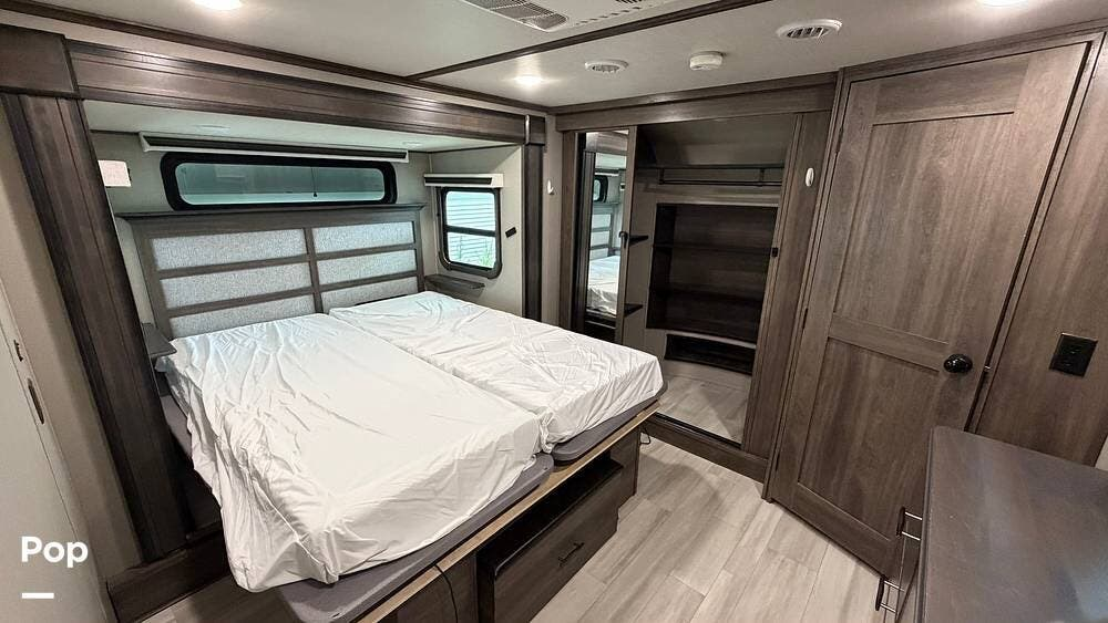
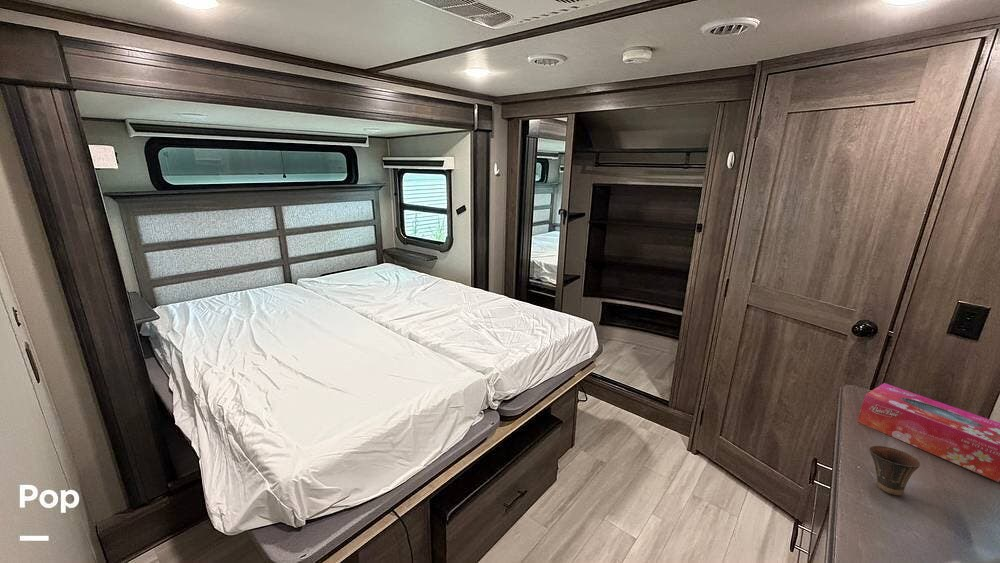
+ tissue box [856,382,1000,483]
+ cup [868,445,921,496]
